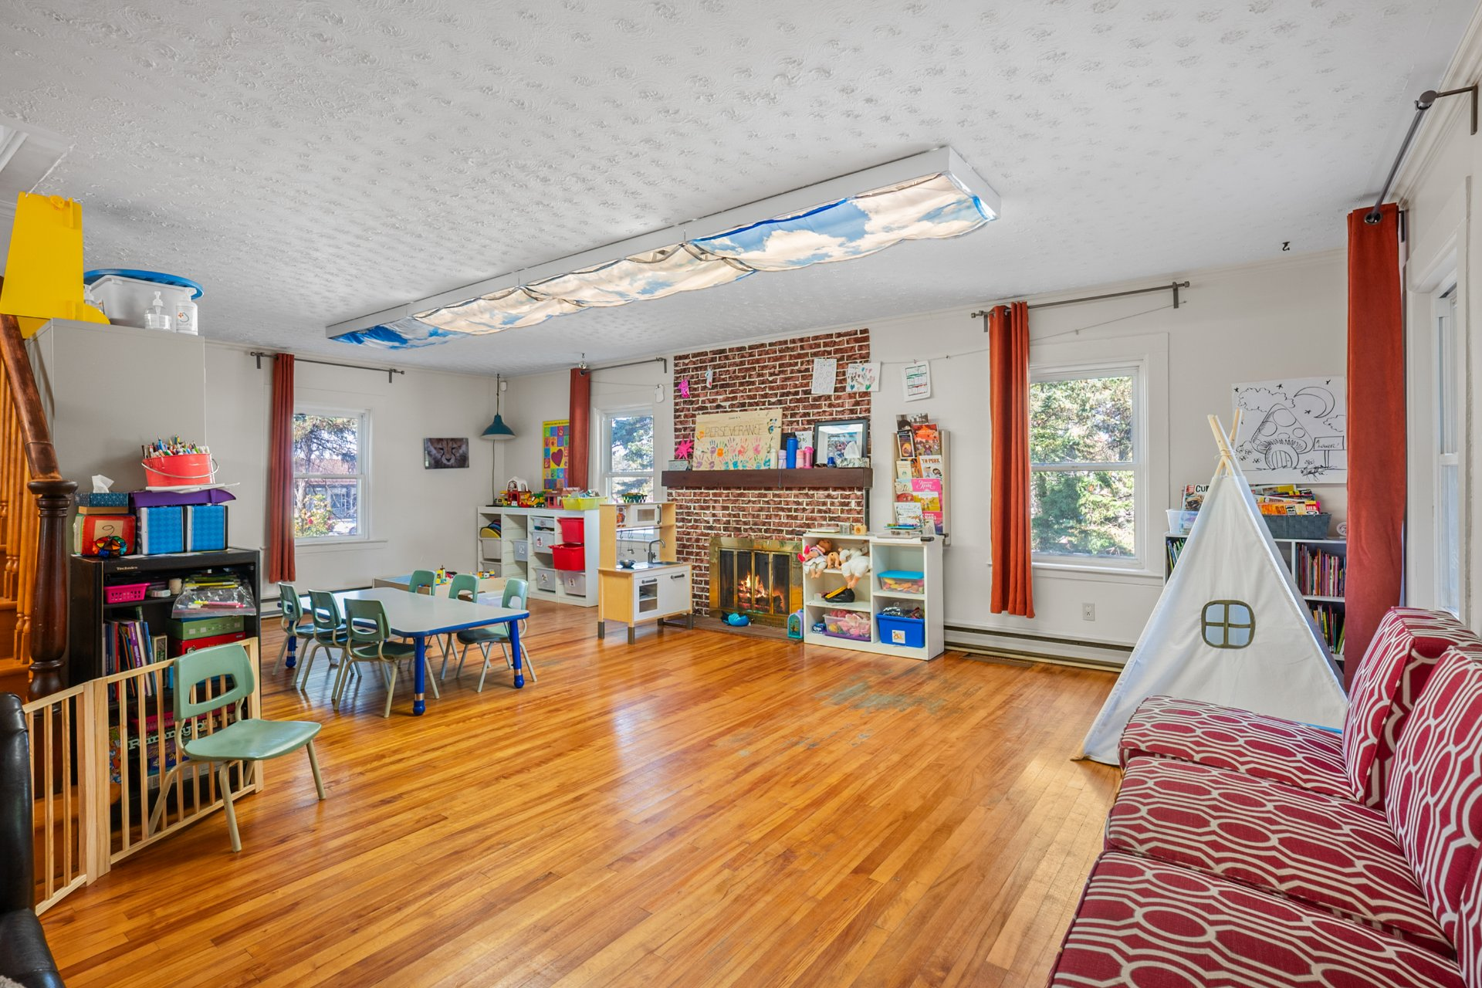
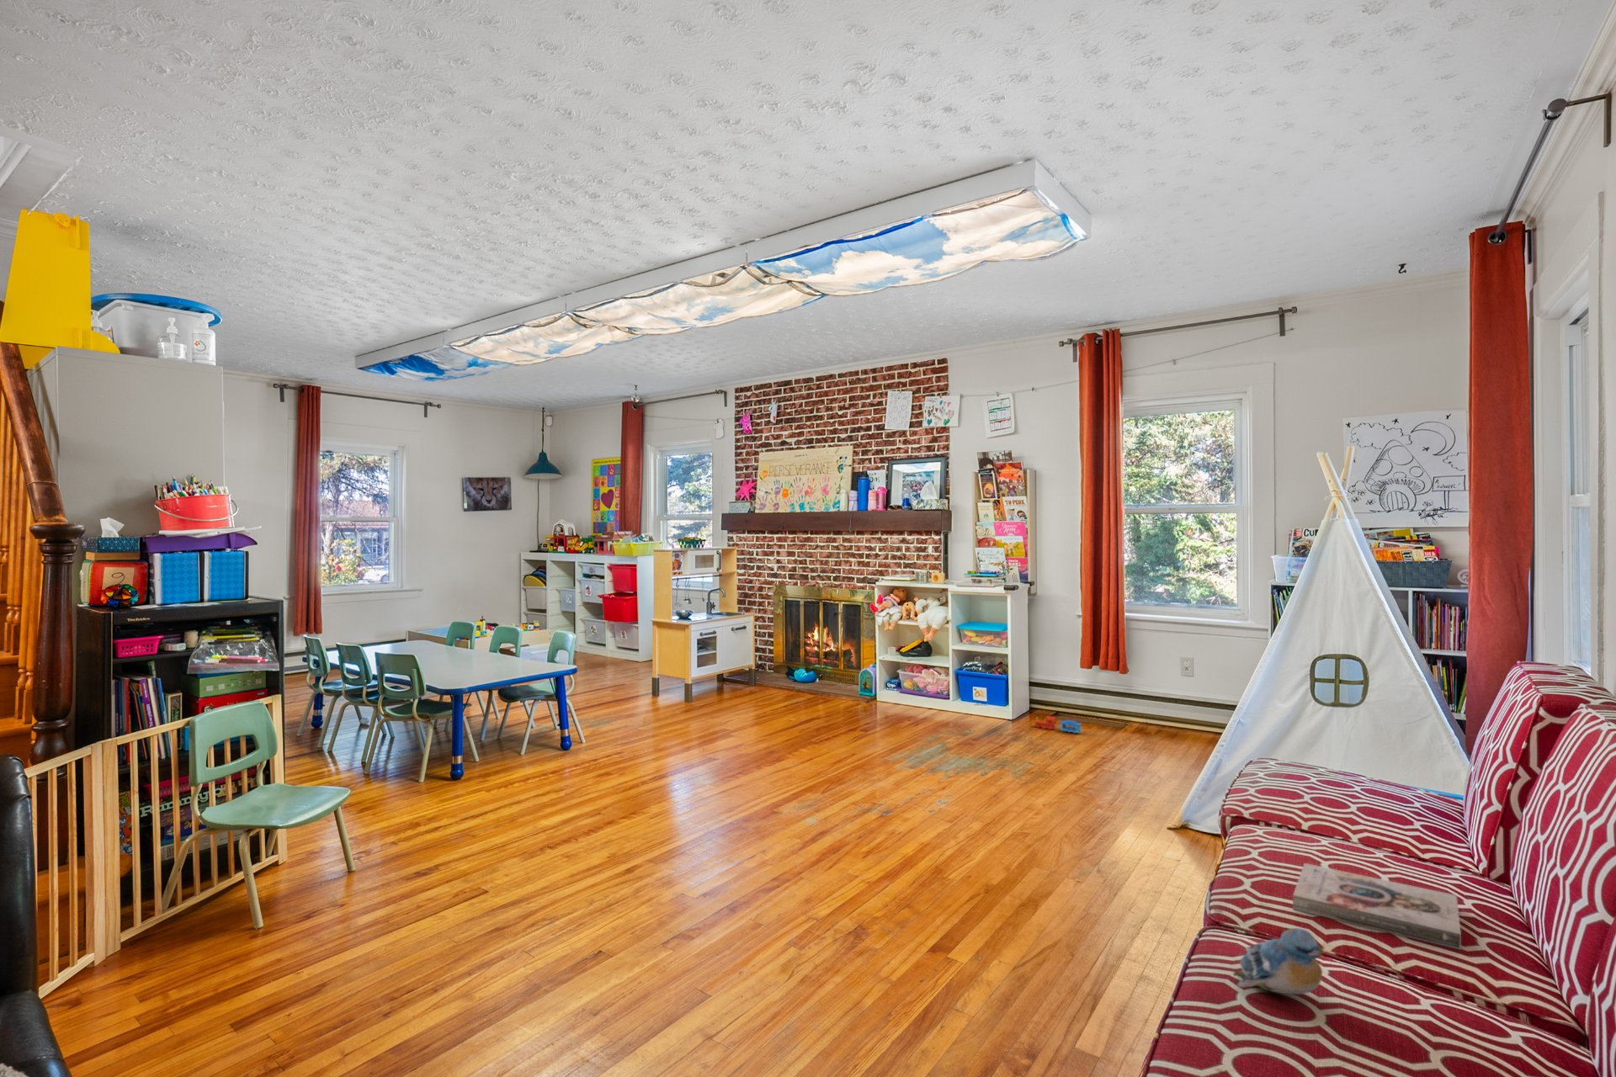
+ plush toy [1232,927,1325,995]
+ toy train [1032,715,1083,734]
+ book [1293,862,1462,951]
